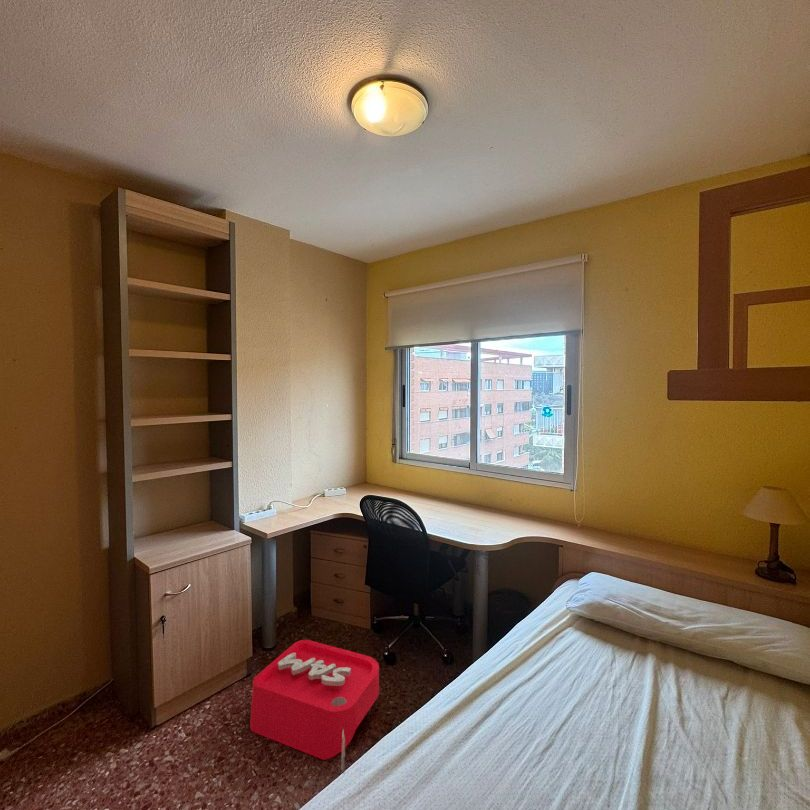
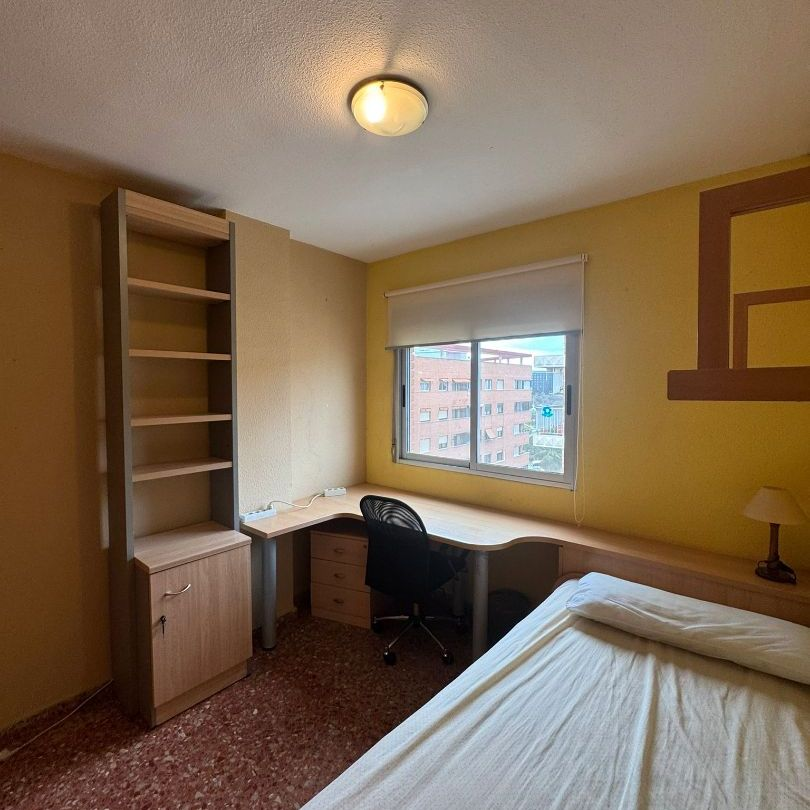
- storage bin [249,639,380,773]
